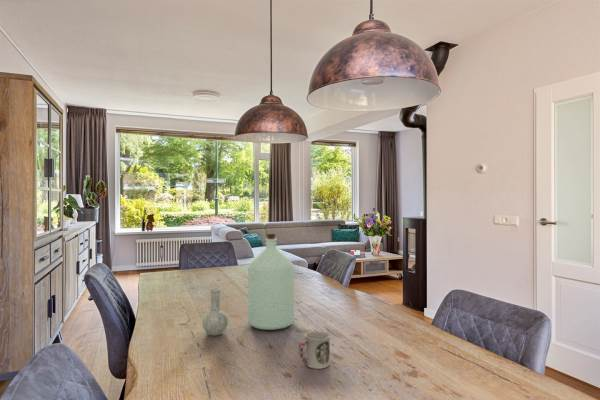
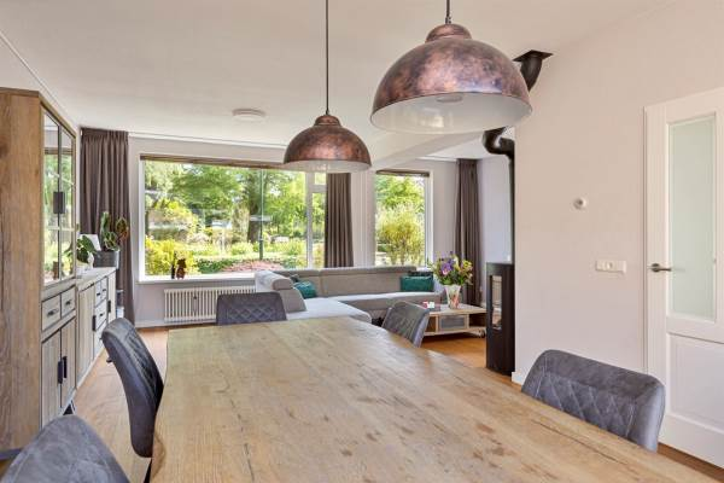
- bottle [202,232,295,336]
- cup [298,331,331,370]
